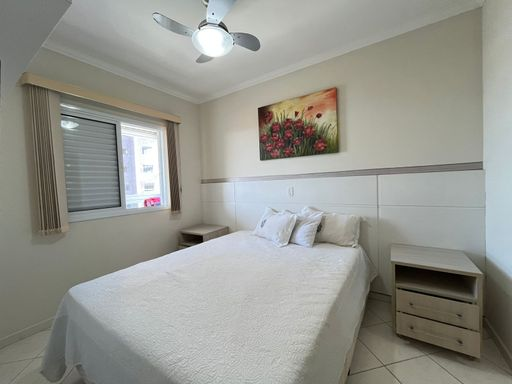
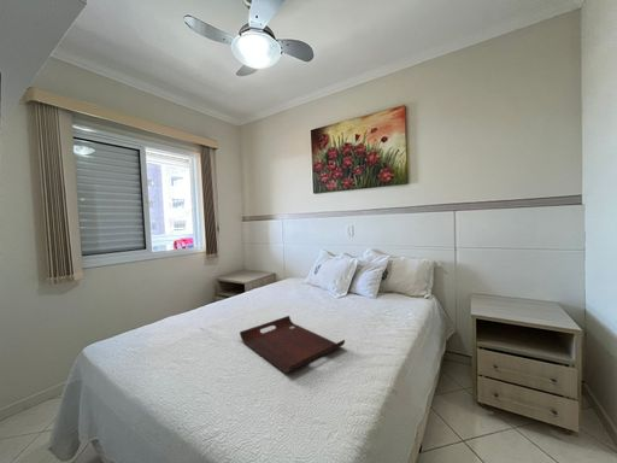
+ serving tray [239,315,346,374]
